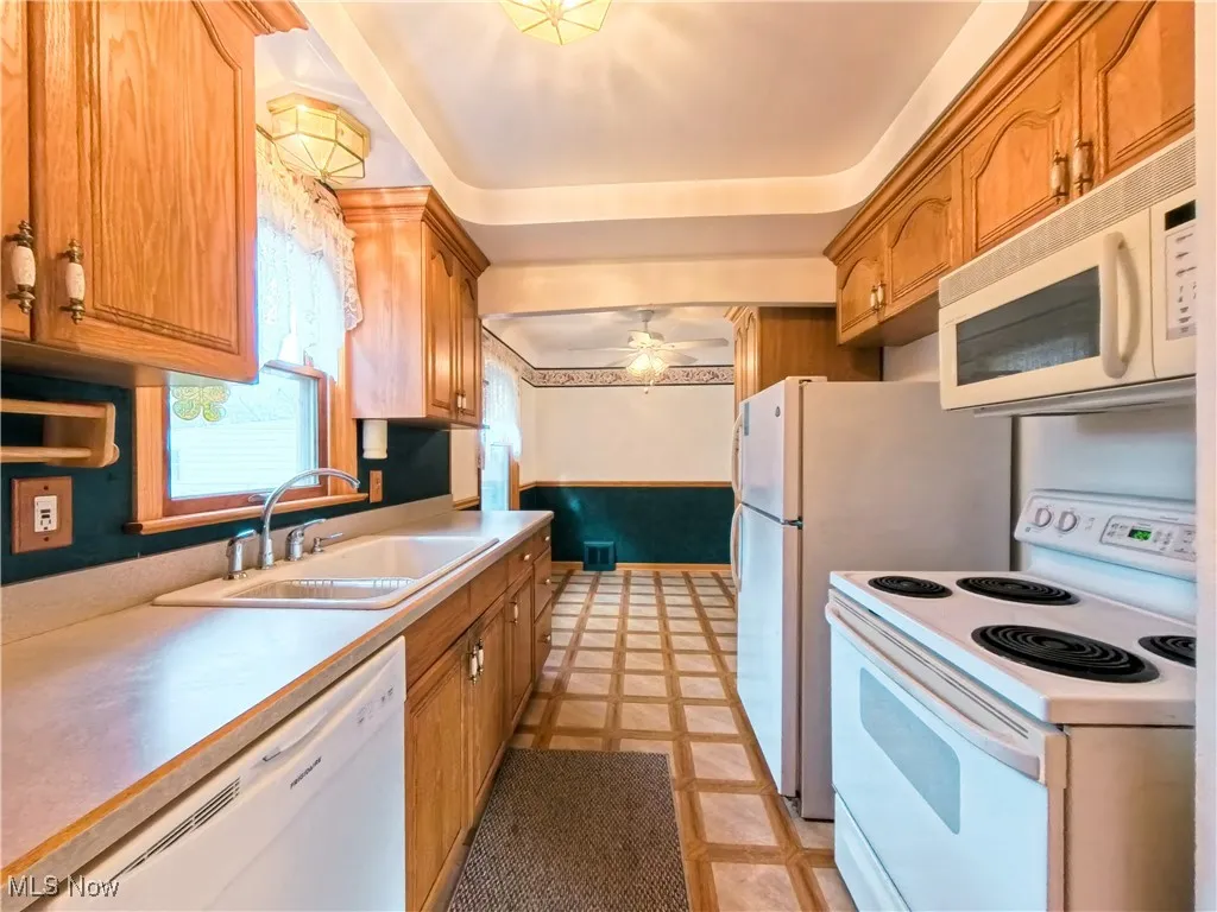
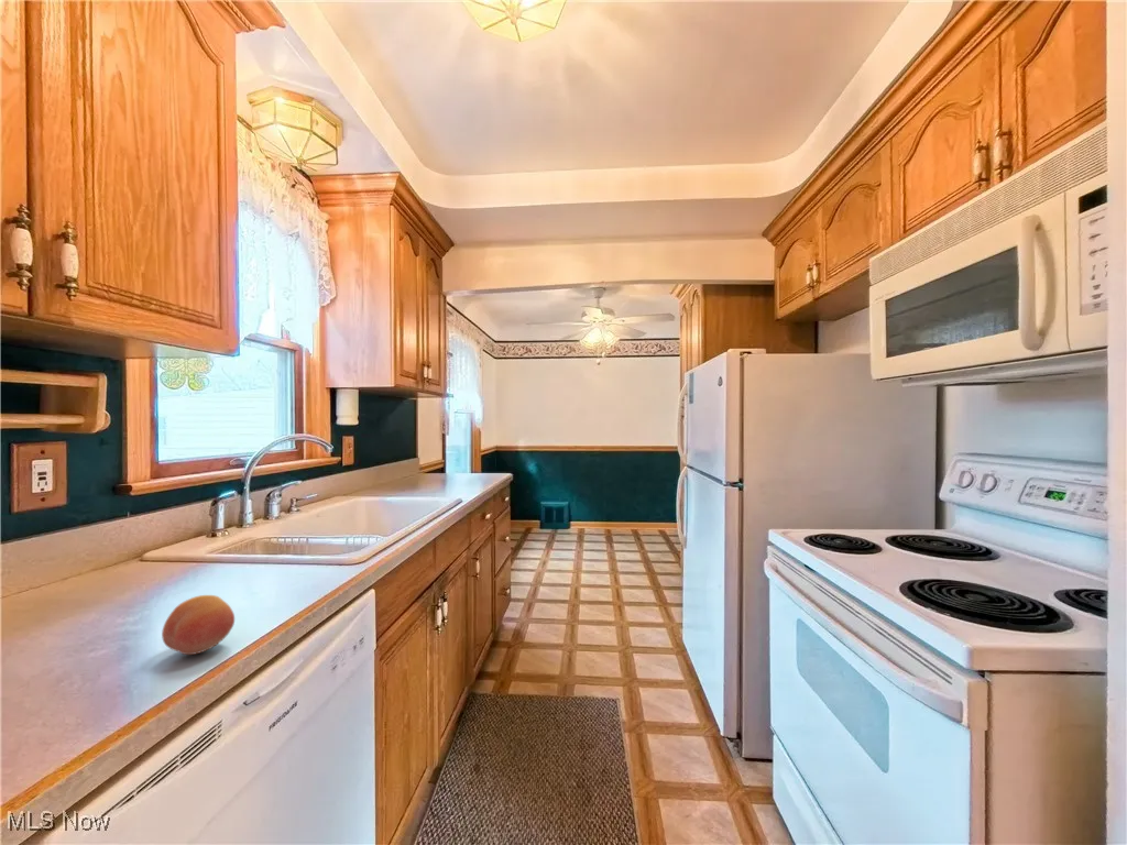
+ fruit [161,594,236,656]
